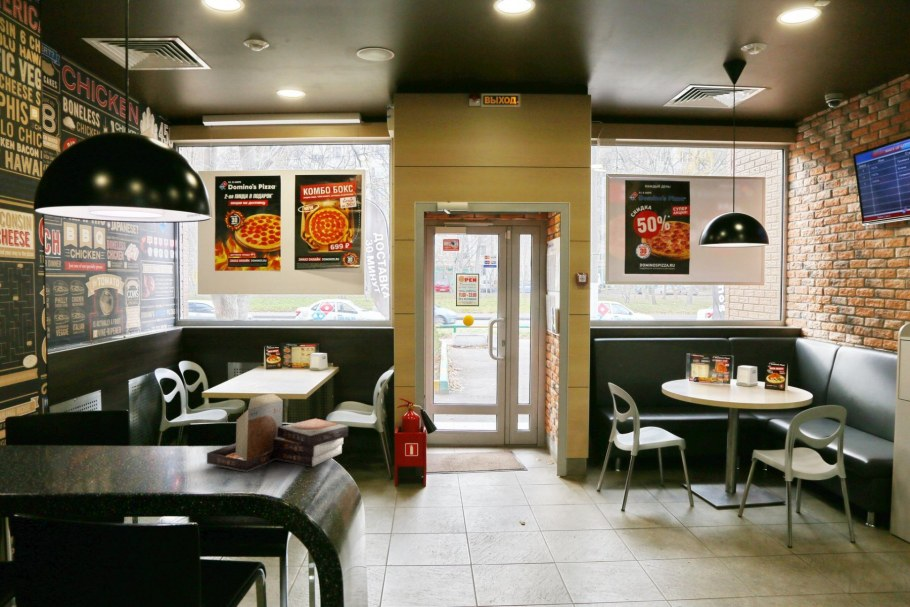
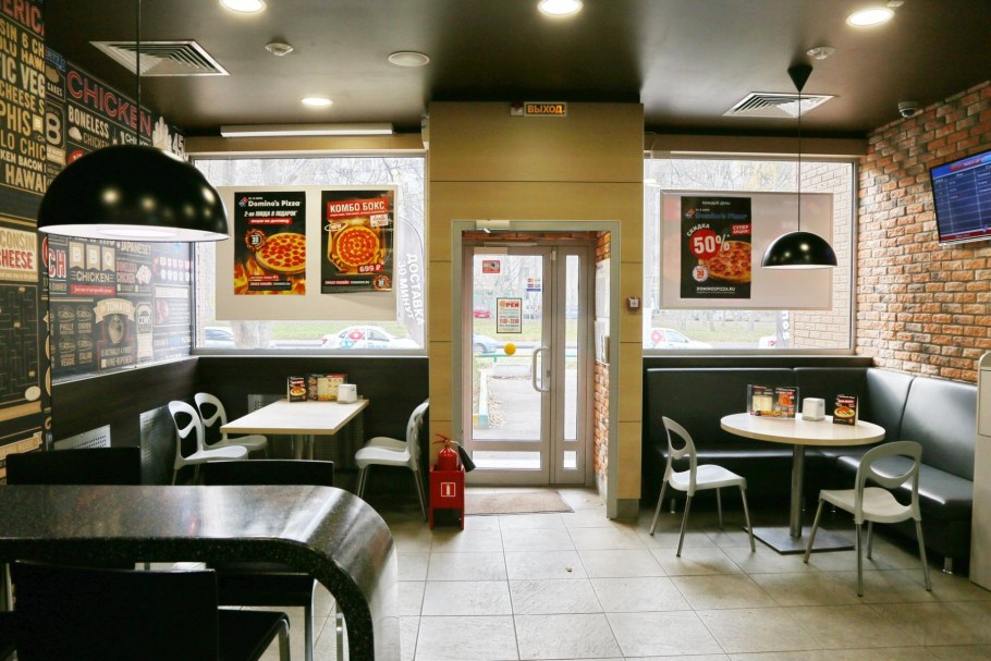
- pizza box [206,392,349,473]
